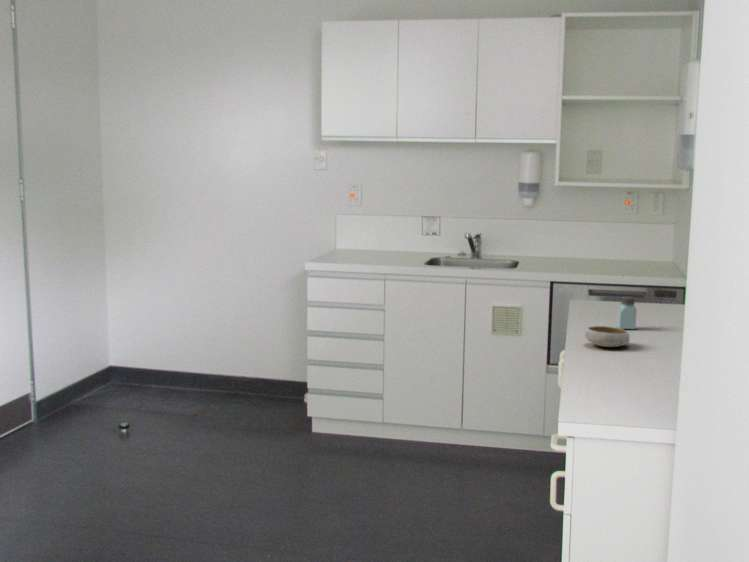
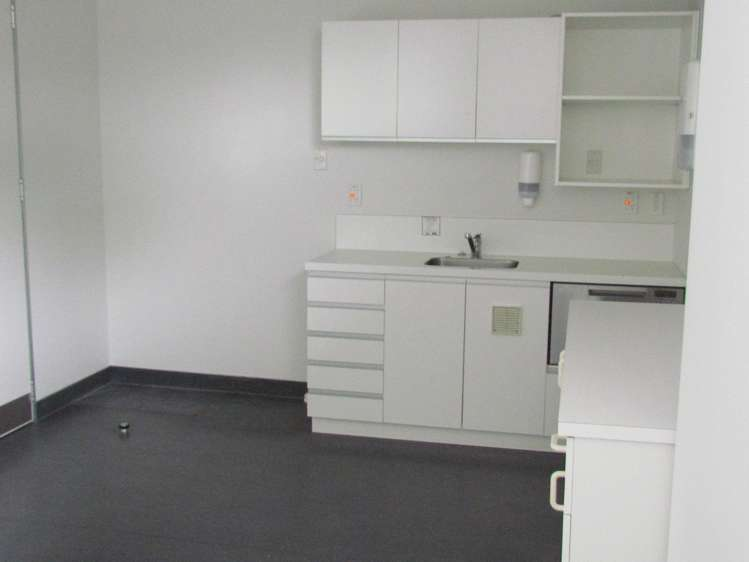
- saltshaker [617,296,638,330]
- bowl [584,325,631,348]
